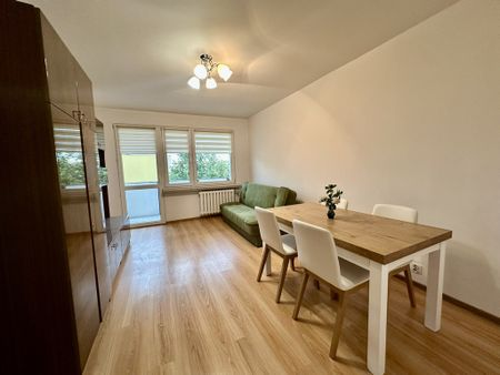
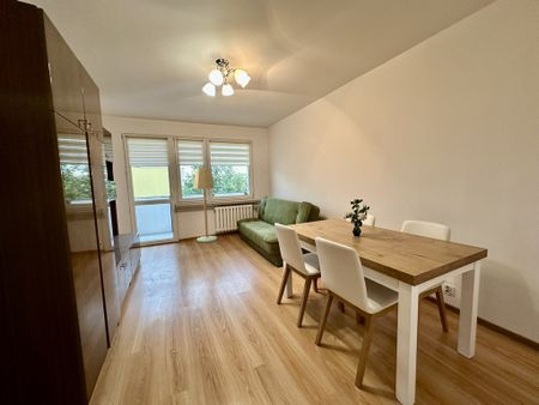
+ floor lamp [193,167,218,243]
